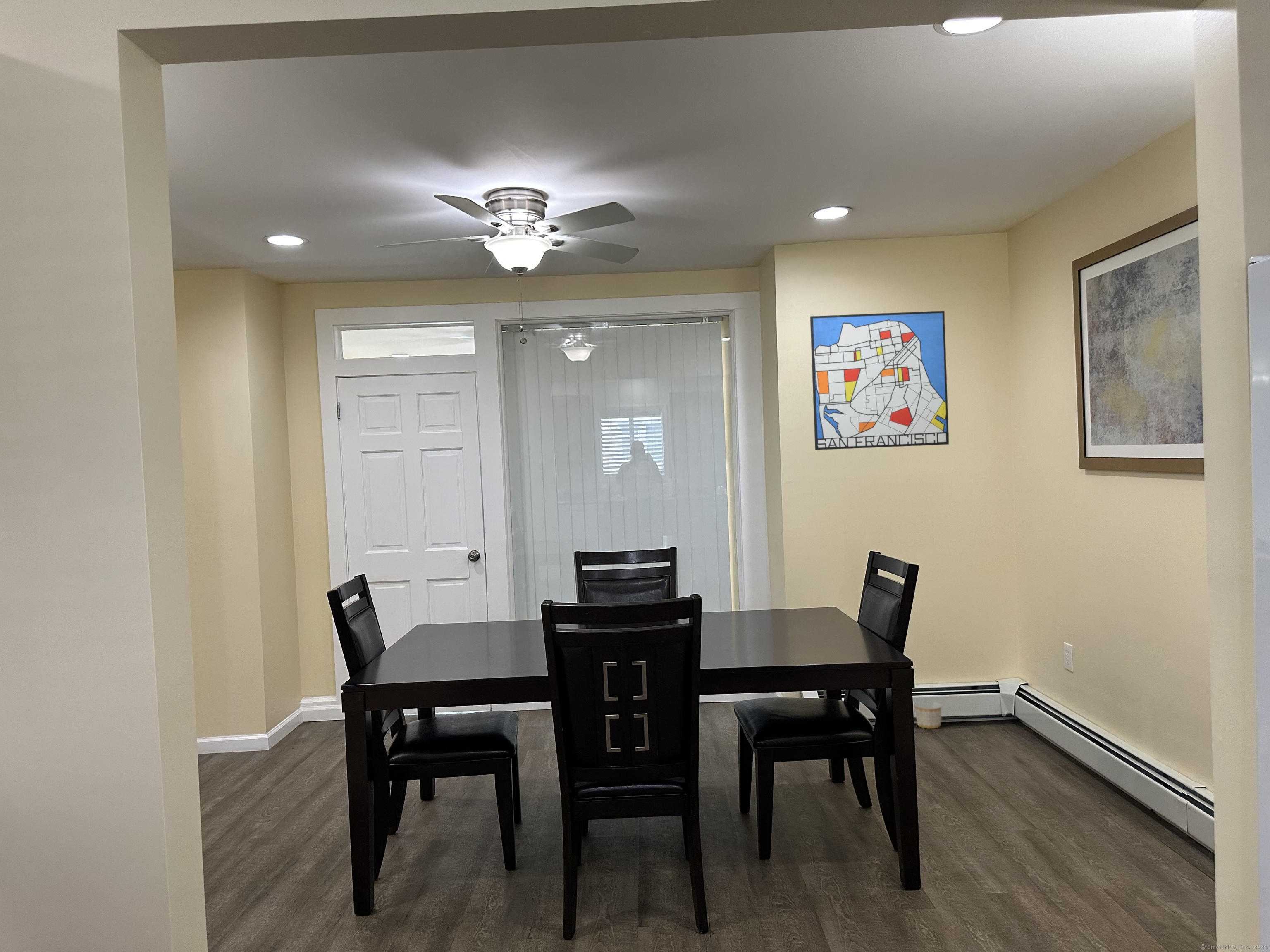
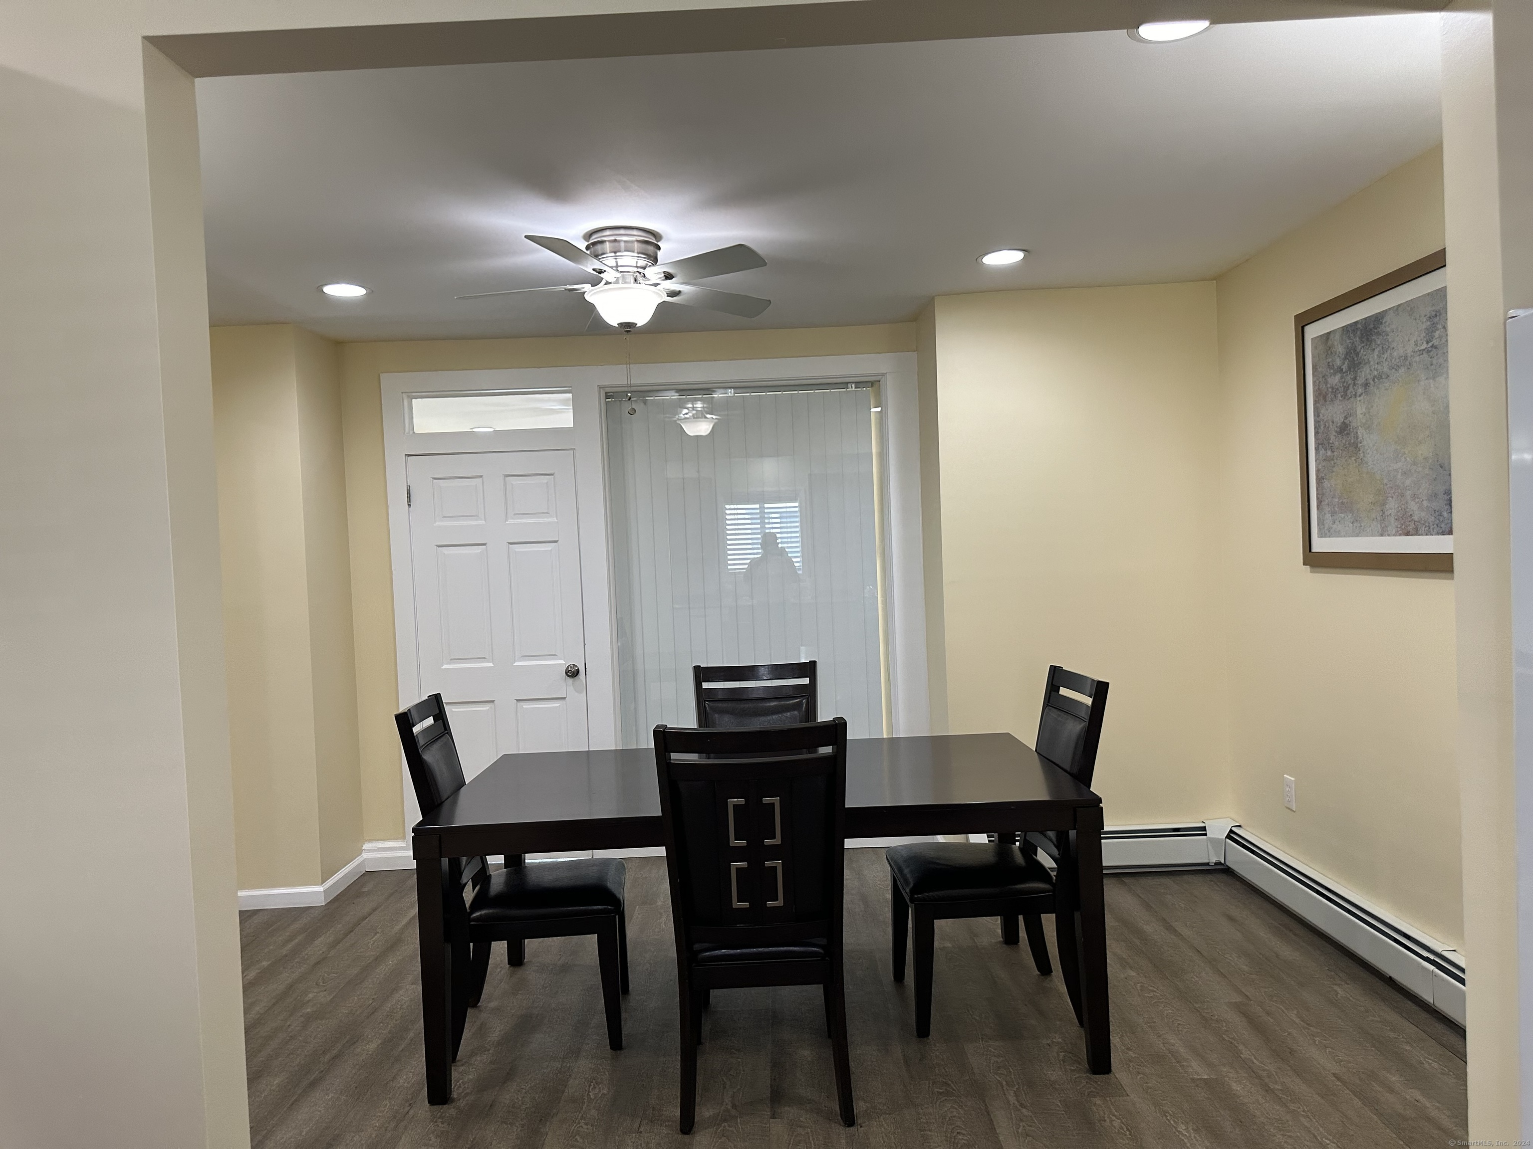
- wall art [810,310,949,450]
- planter [914,702,942,729]
